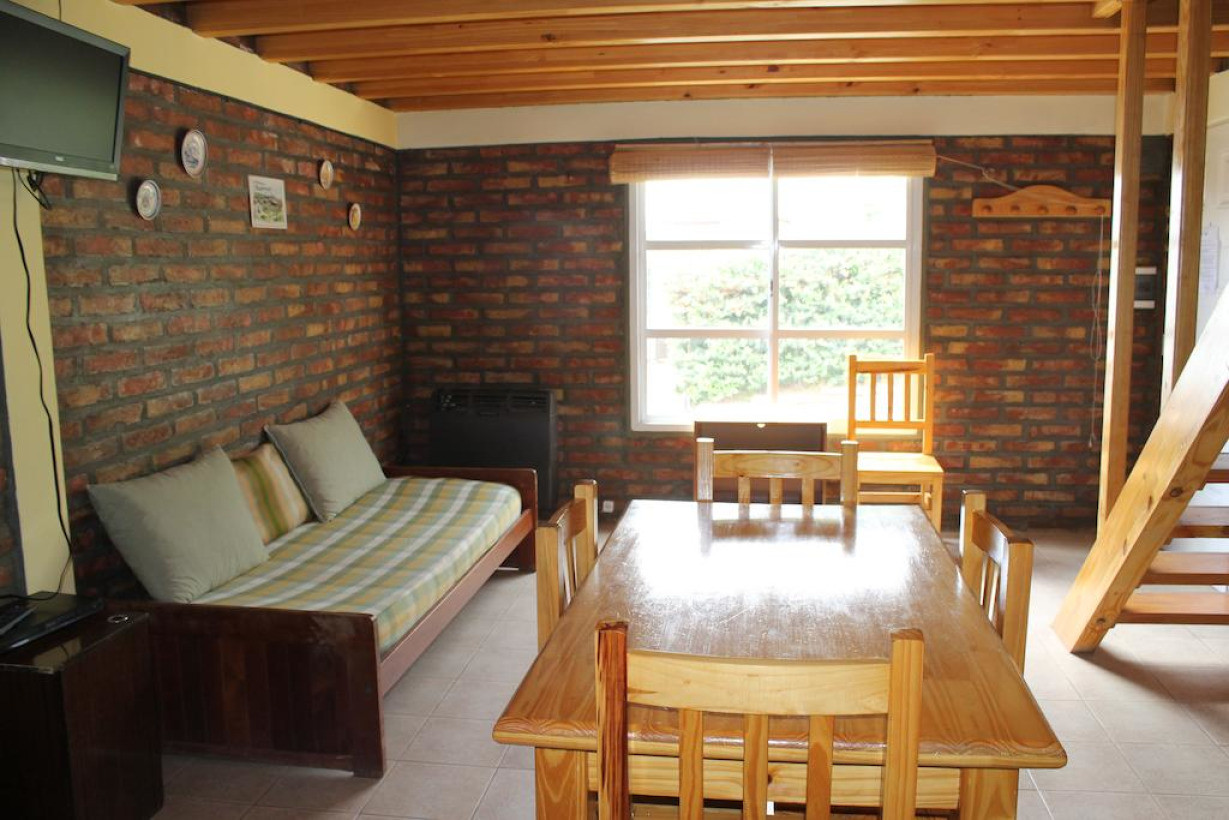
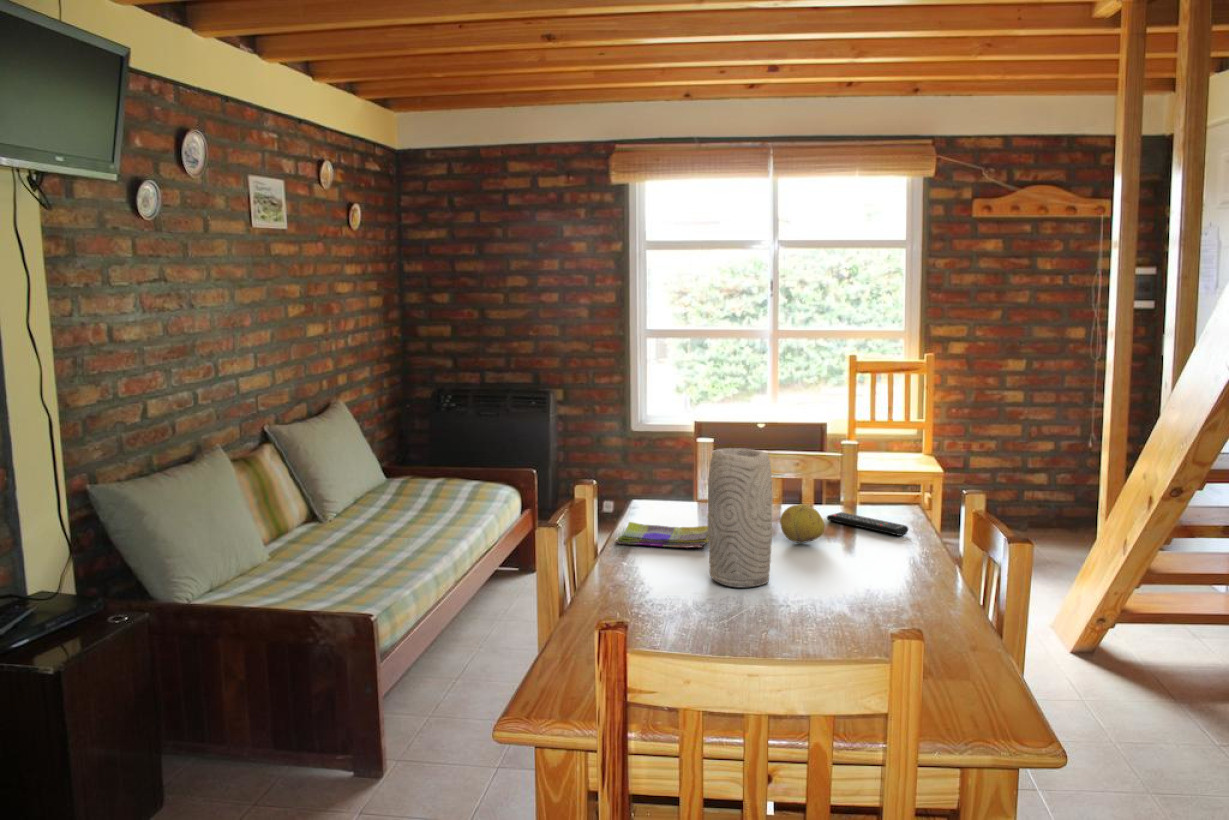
+ remote control [826,511,910,537]
+ fruit [779,503,826,544]
+ vase [707,447,774,589]
+ dish towel [614,521,708,549]
